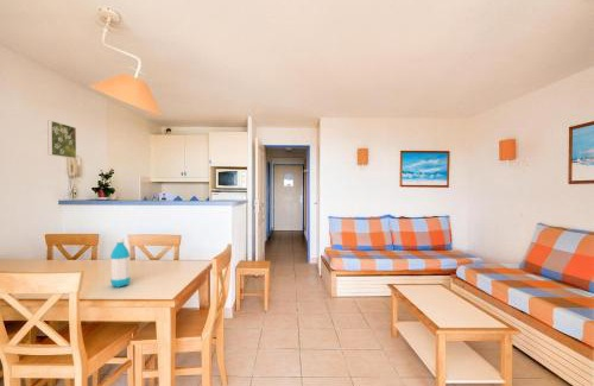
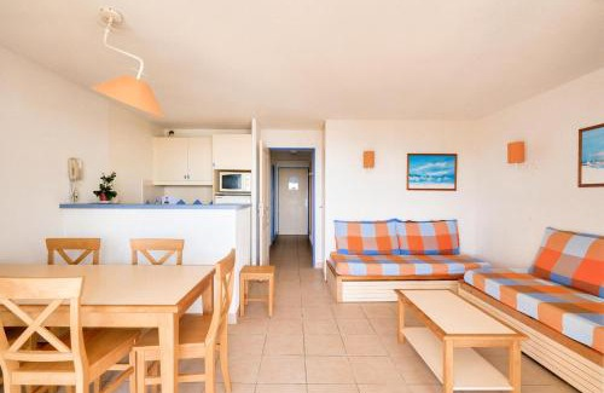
- water bottle [109,238,132,289]
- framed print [46,120,77,159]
